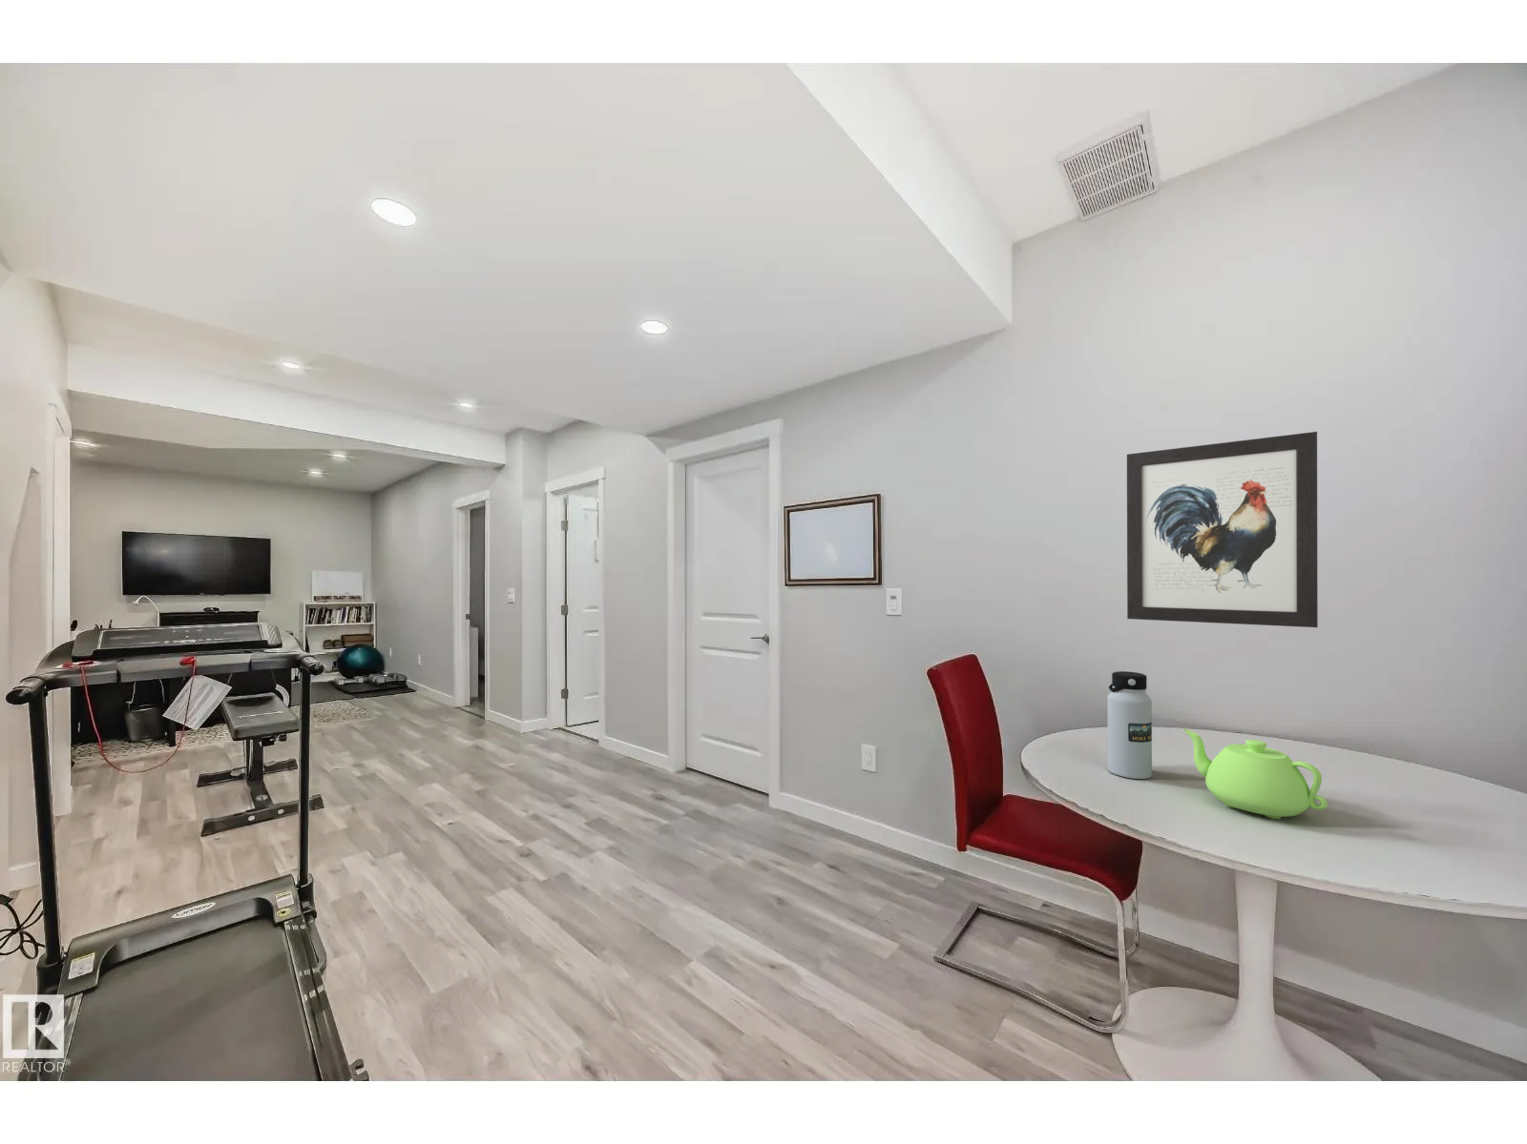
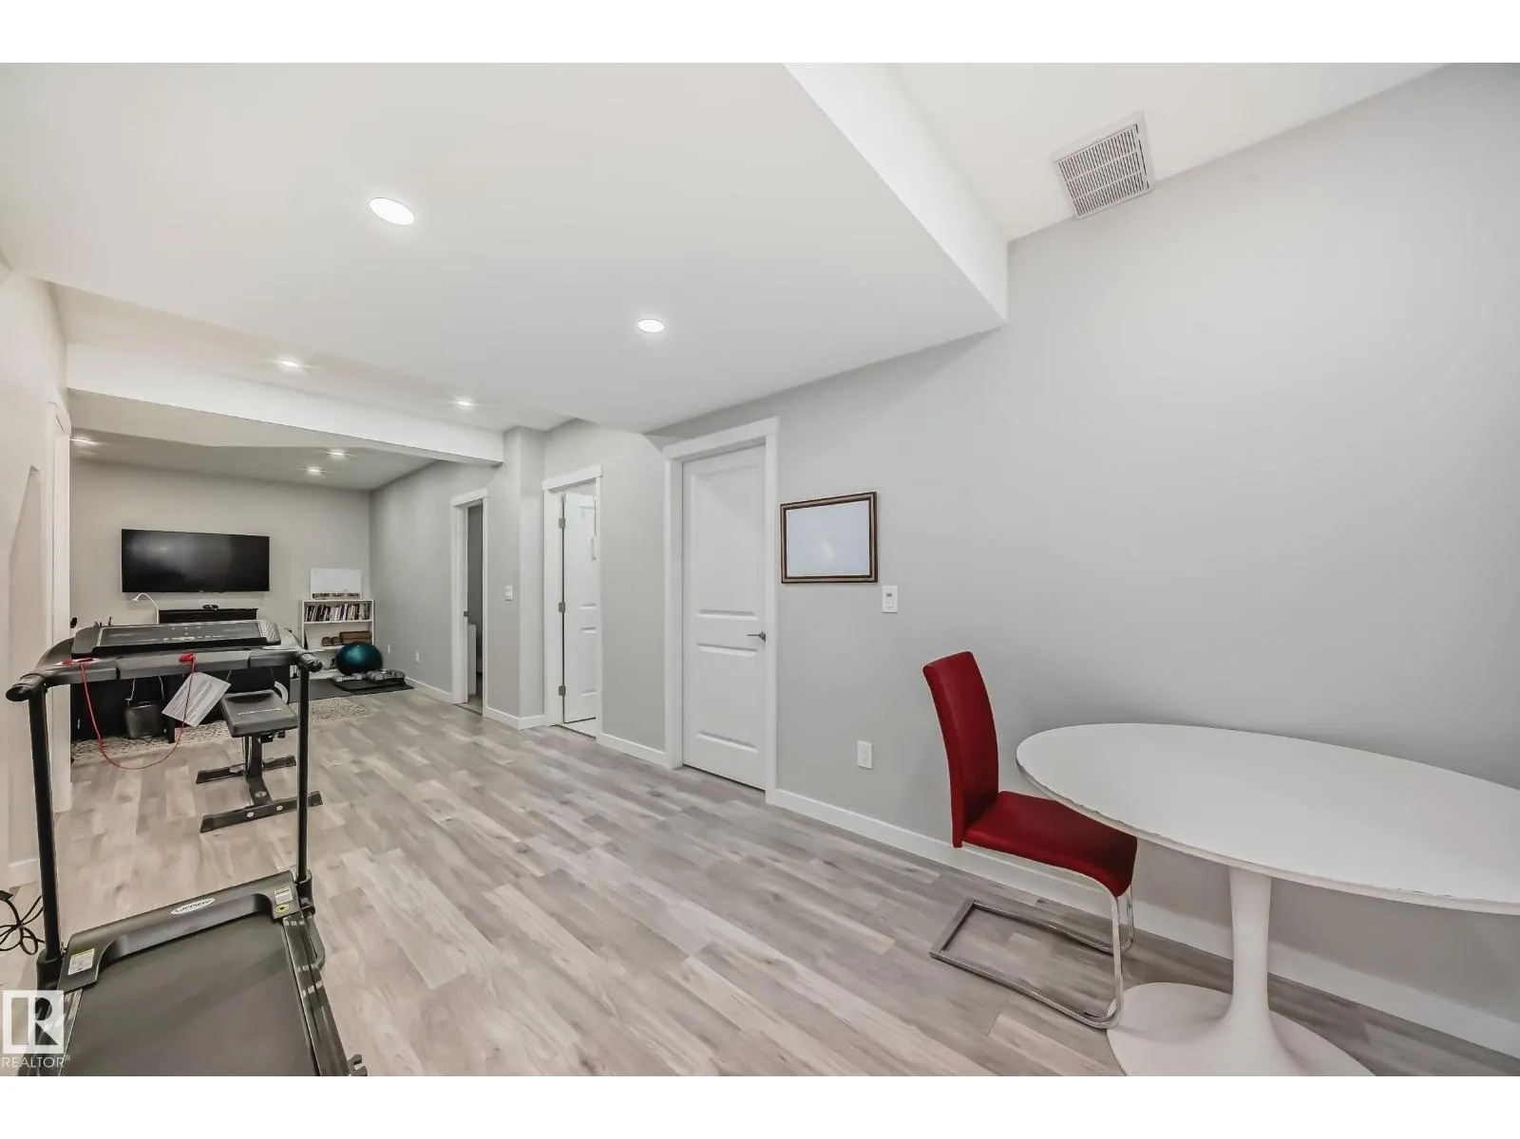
- water bottle [1106,671,1153,780]
- teapot [1182,728,1329,820]
- wall art [1127,431,1319,628]
